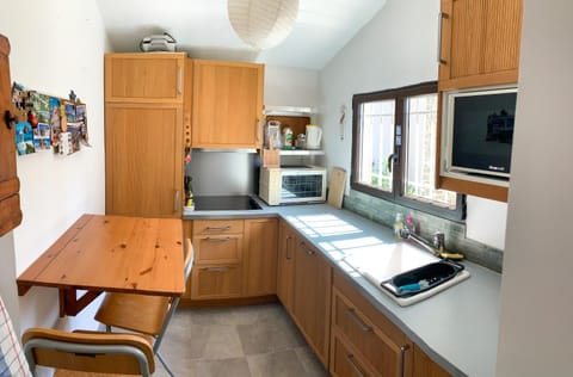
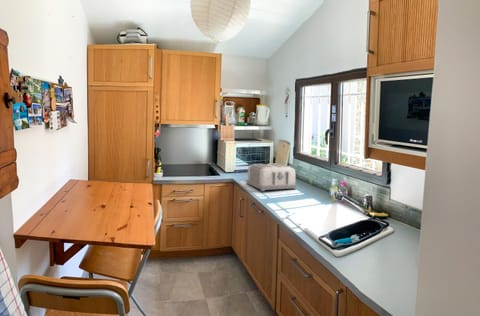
+ toaster [246,163,297,192]
